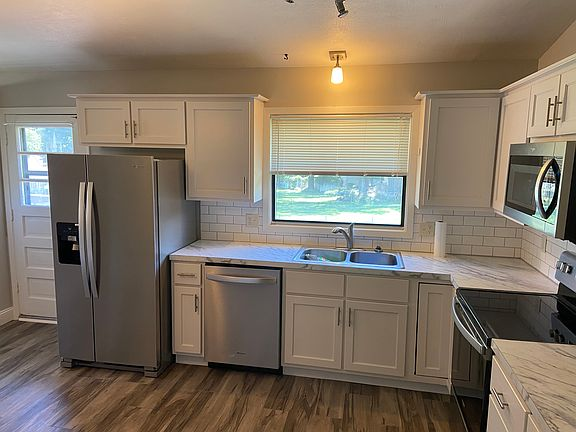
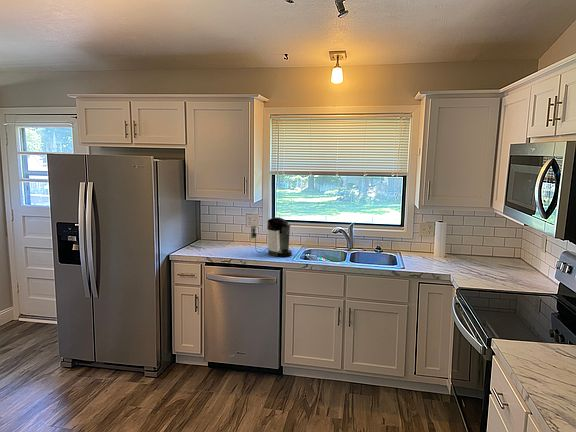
+ coffee maker [250,216,293,258]
